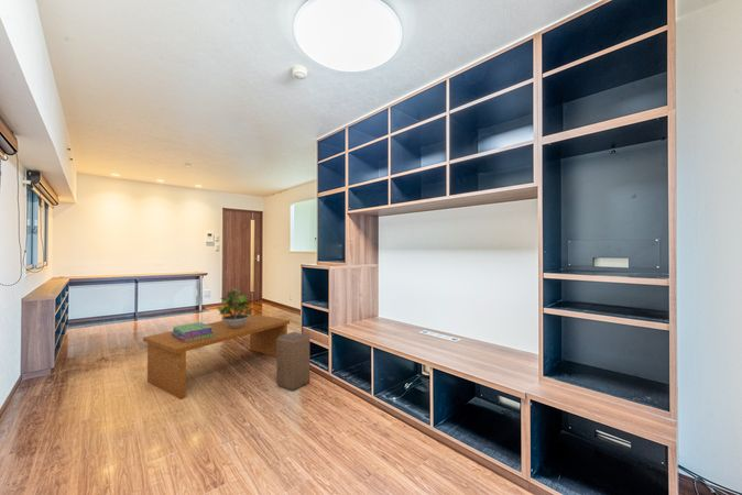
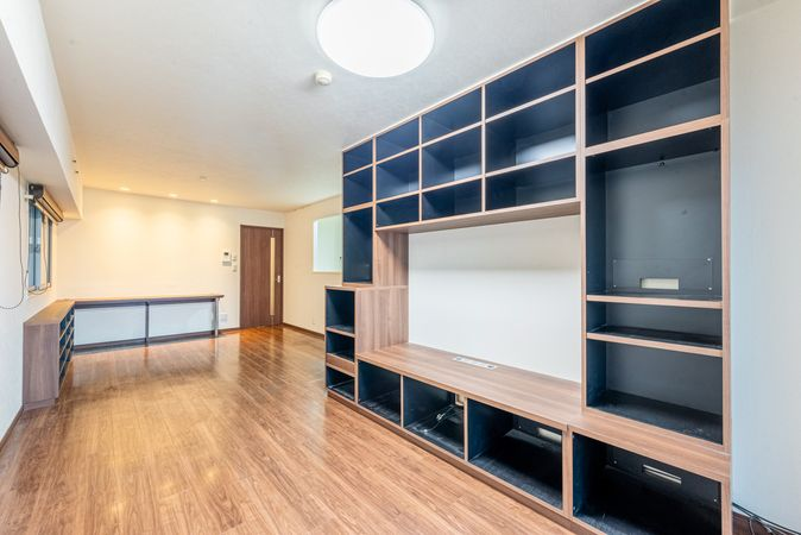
- stack of books [172,321,215,342]
- potted plant [216,286,254,328]
- coffee table [142,314,291,400]
- stool [275,331,310,392]
